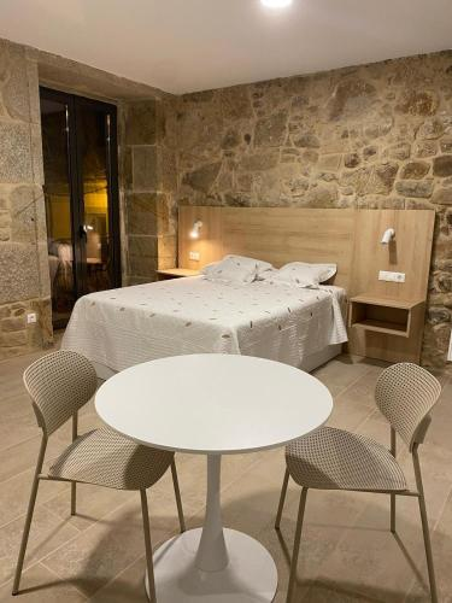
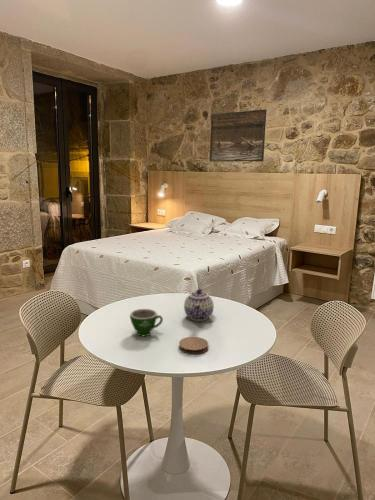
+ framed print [208,108,267,163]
+ coaster [178,336,209,355]
+ teacup [129,308,164,337]
+ teapot [183,288,215,322]
